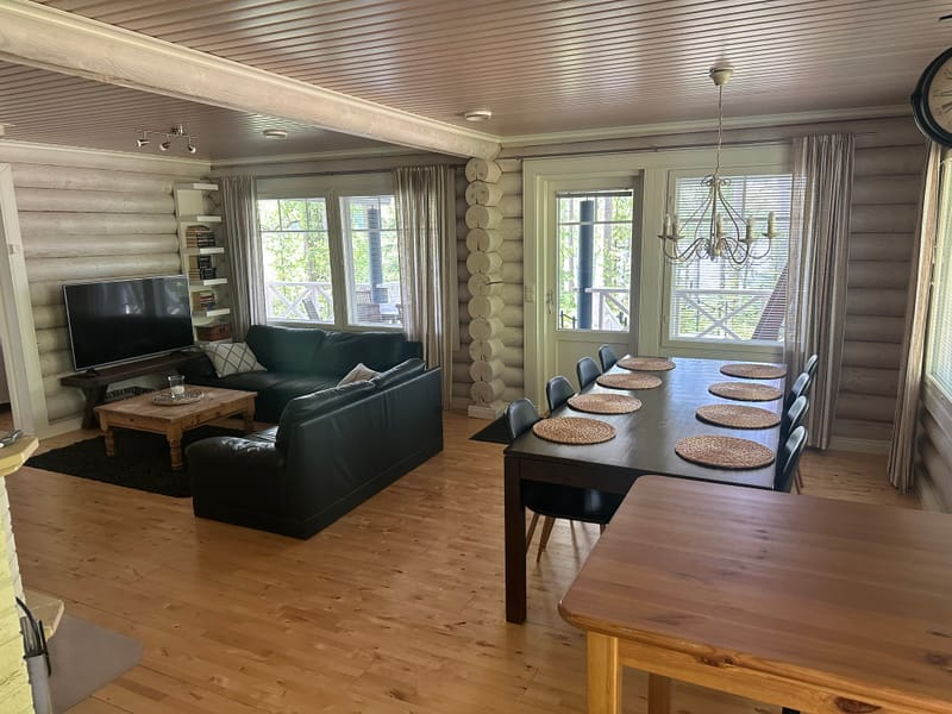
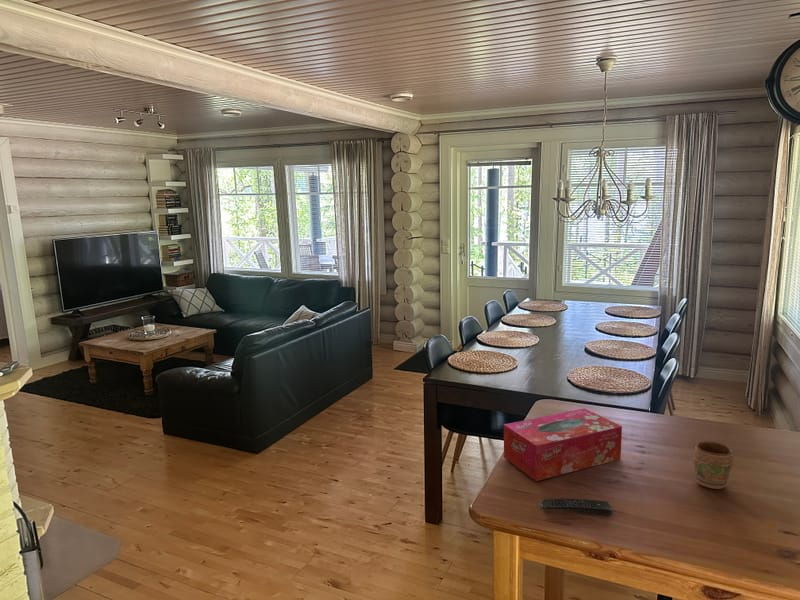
+ remote control [538,498,614,517]
+ tissue box [503,407,623,482]
+ mug [693,440,734,490]
